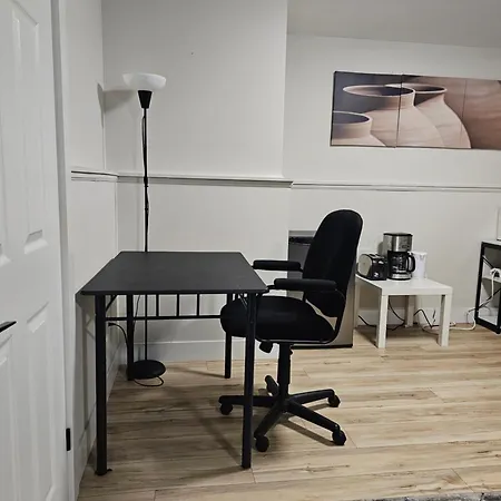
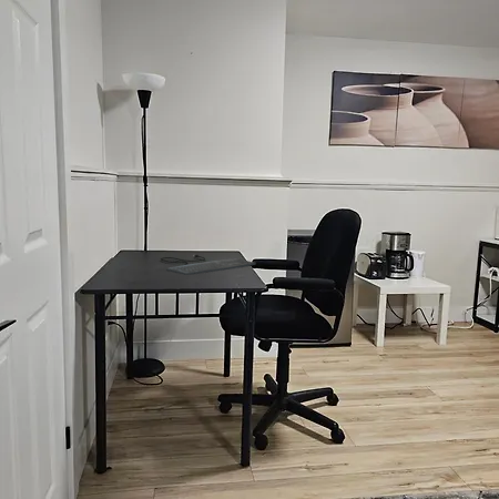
+ keyboard [160,254,257,276]
